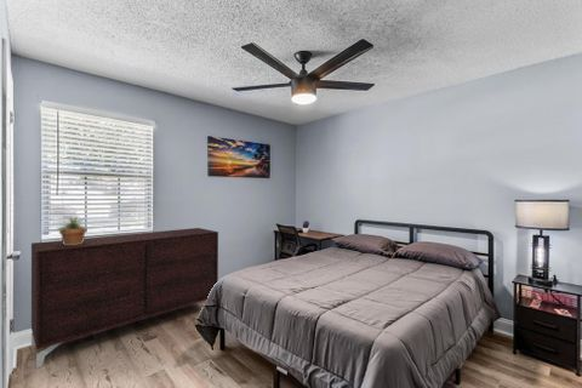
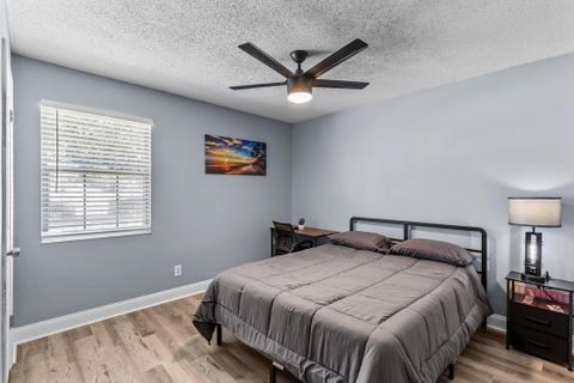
- potted plant [56,215,89,245]
- sideboard [30,227,219,370]
